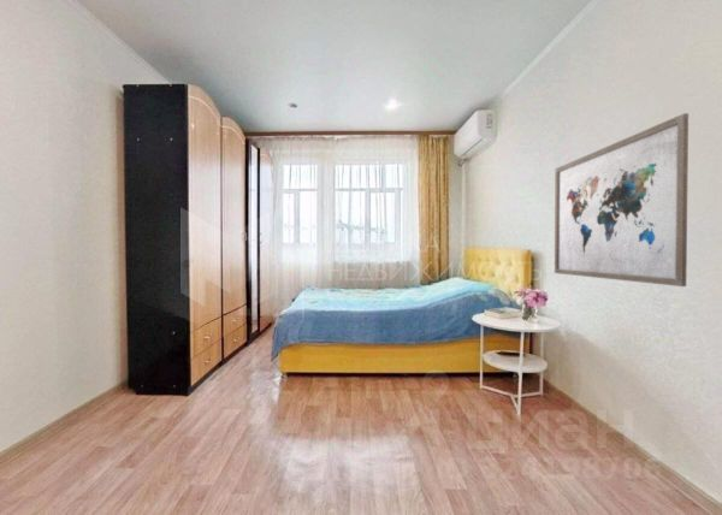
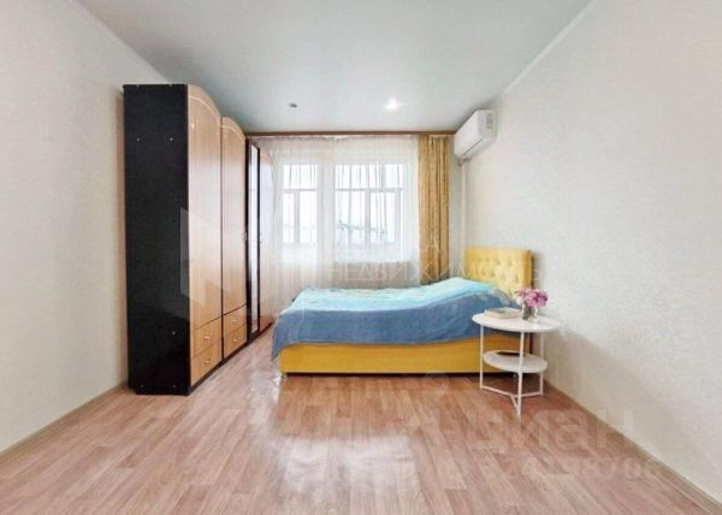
- wall art [554,112,690,288]
